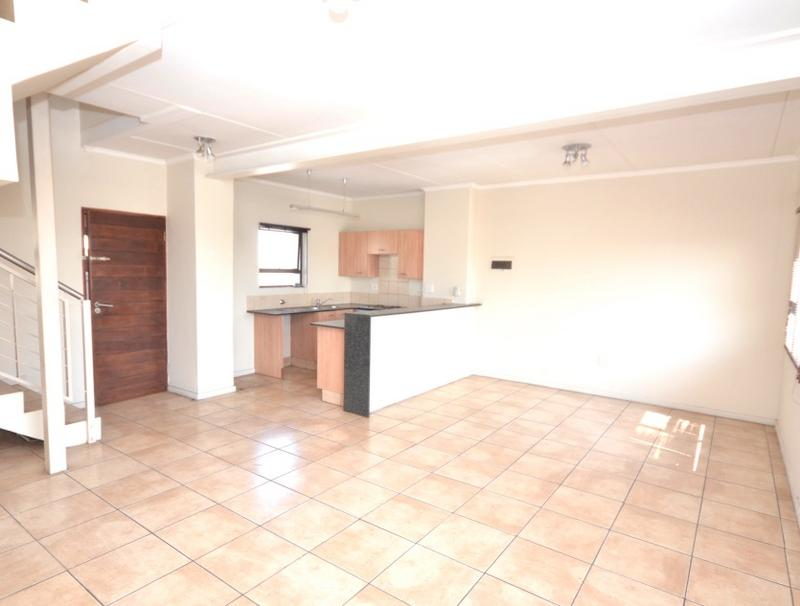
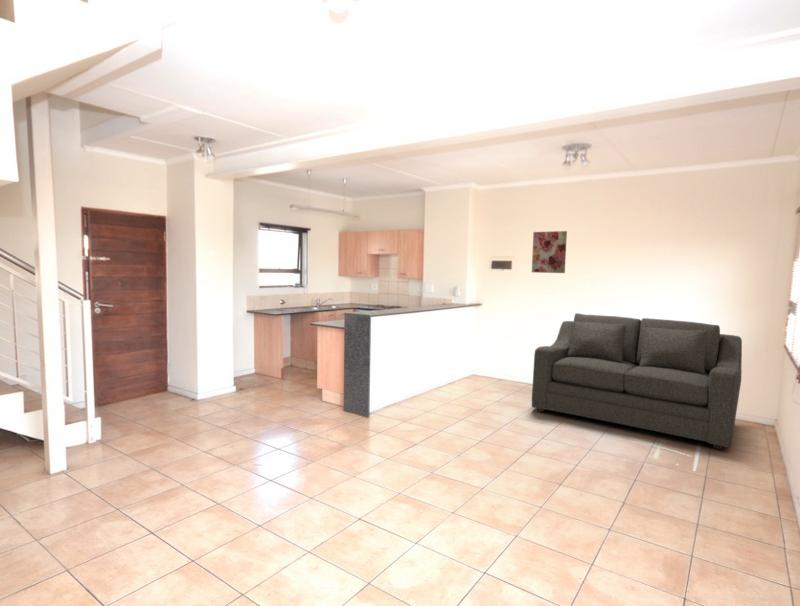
+ wall art [531,230,568,274]
+ sofa [531,312,743,450]
